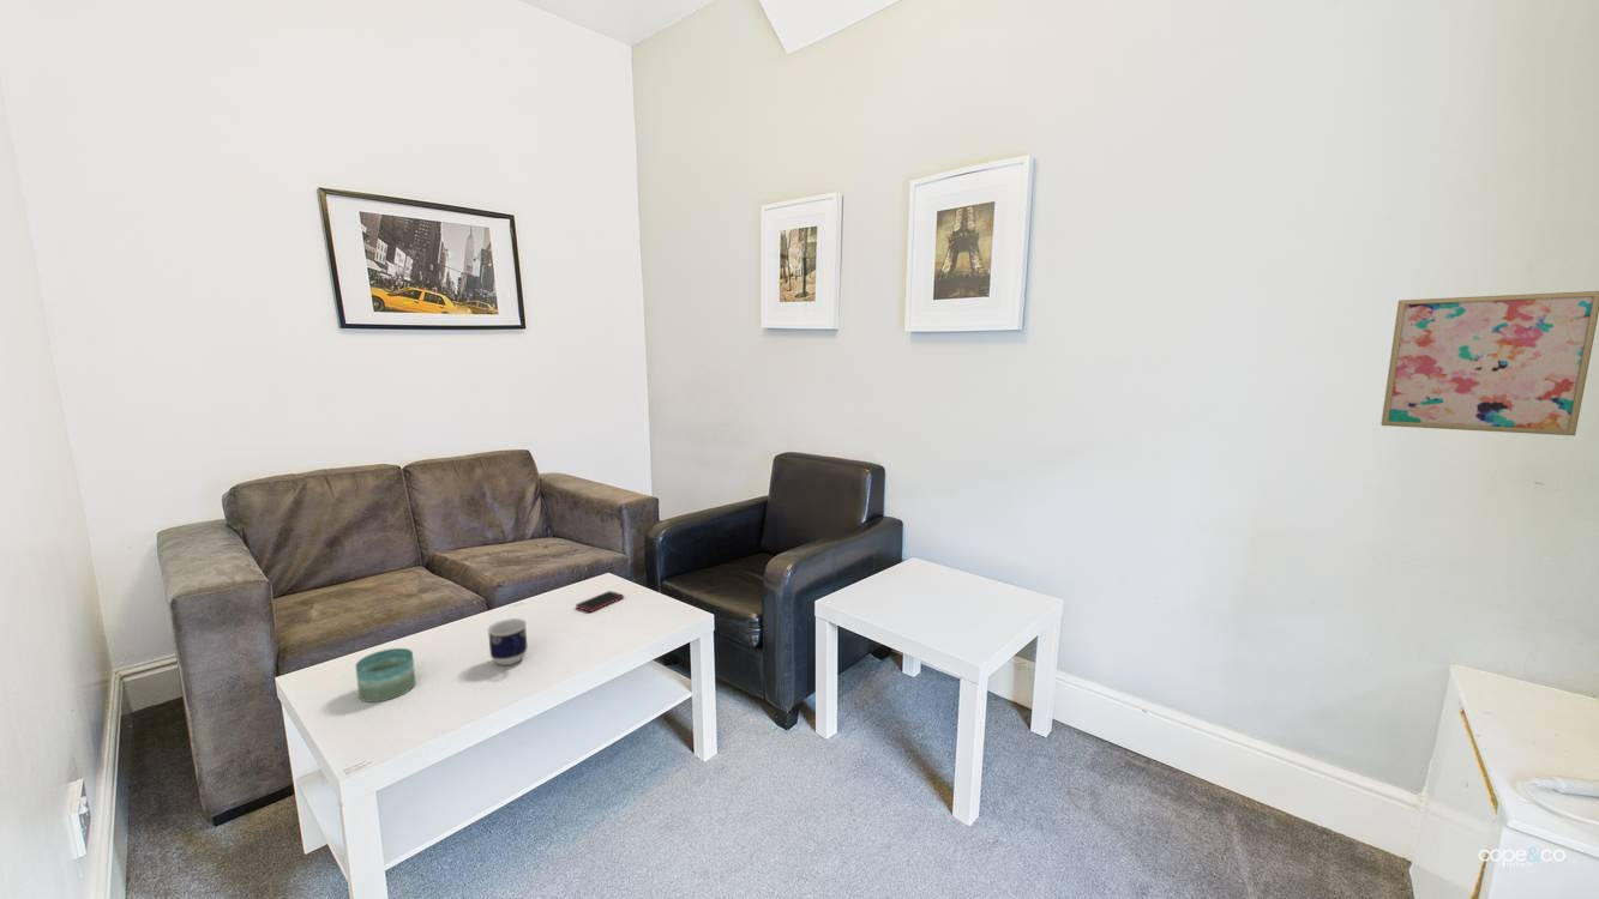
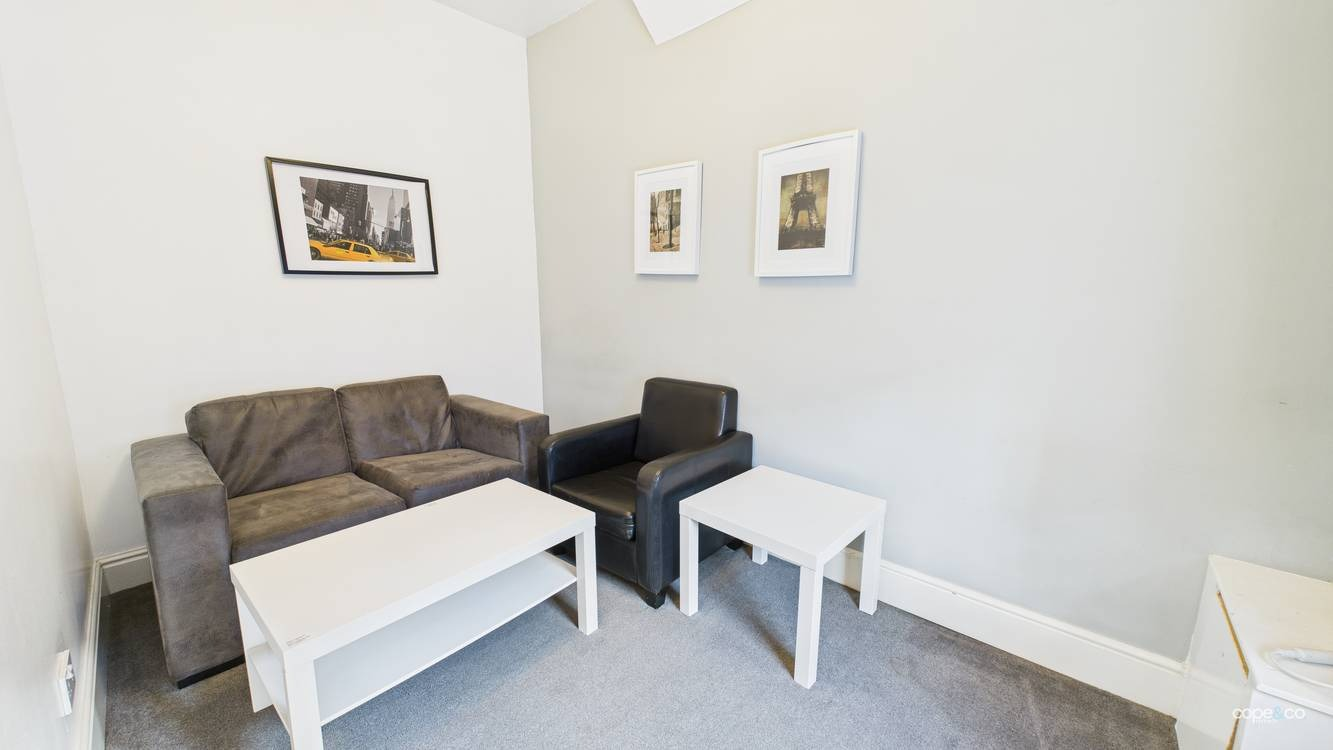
- candle [354,647,417,704]
- cup [486,617,528,666]
- wall art [1379,290,1599,436]
- cell phone [575,590,625,613]
